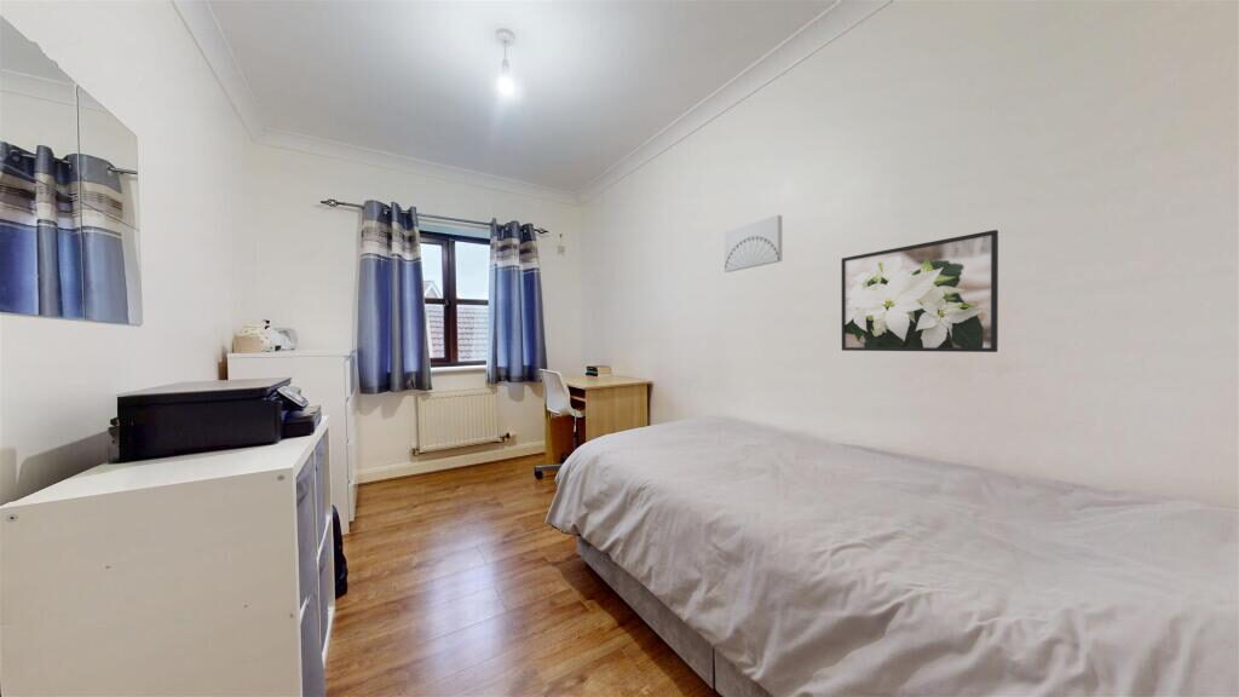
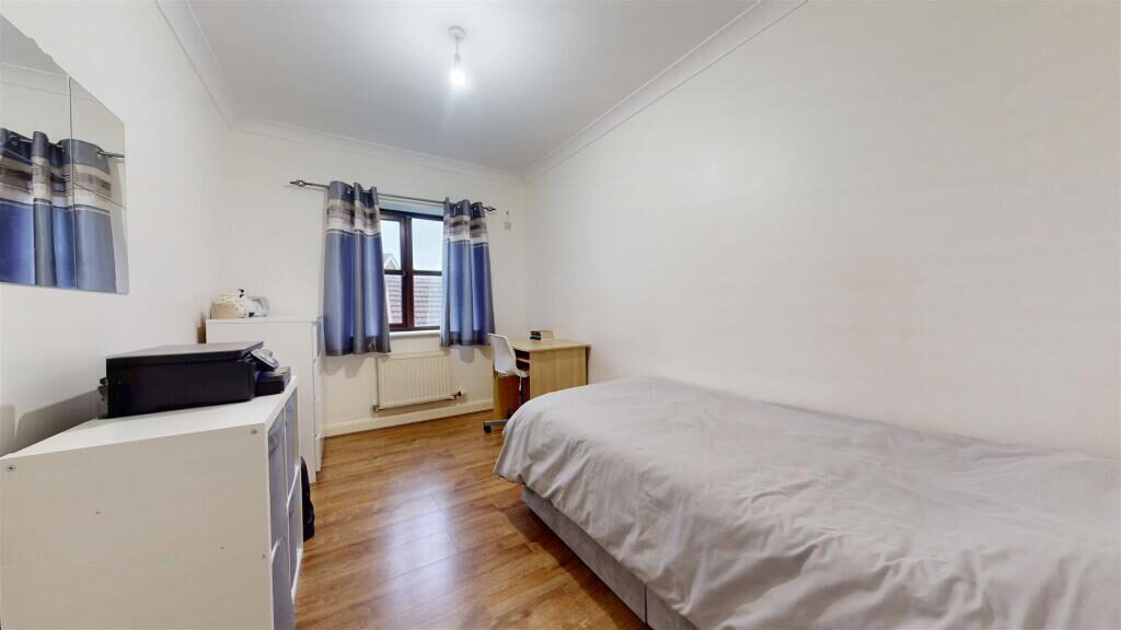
- wall art [724,214,783,273]
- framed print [840,229,999,353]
